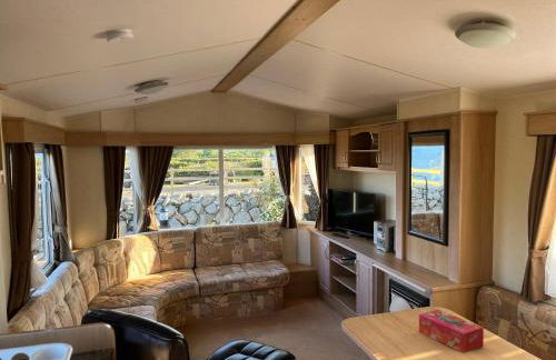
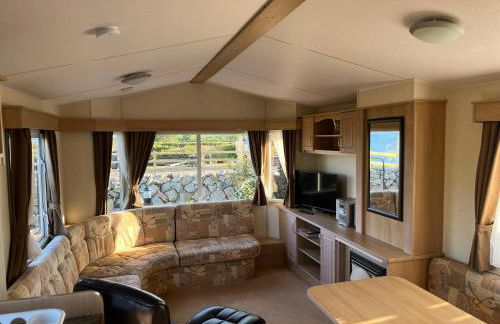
- tissue box [418,309,485,354]
